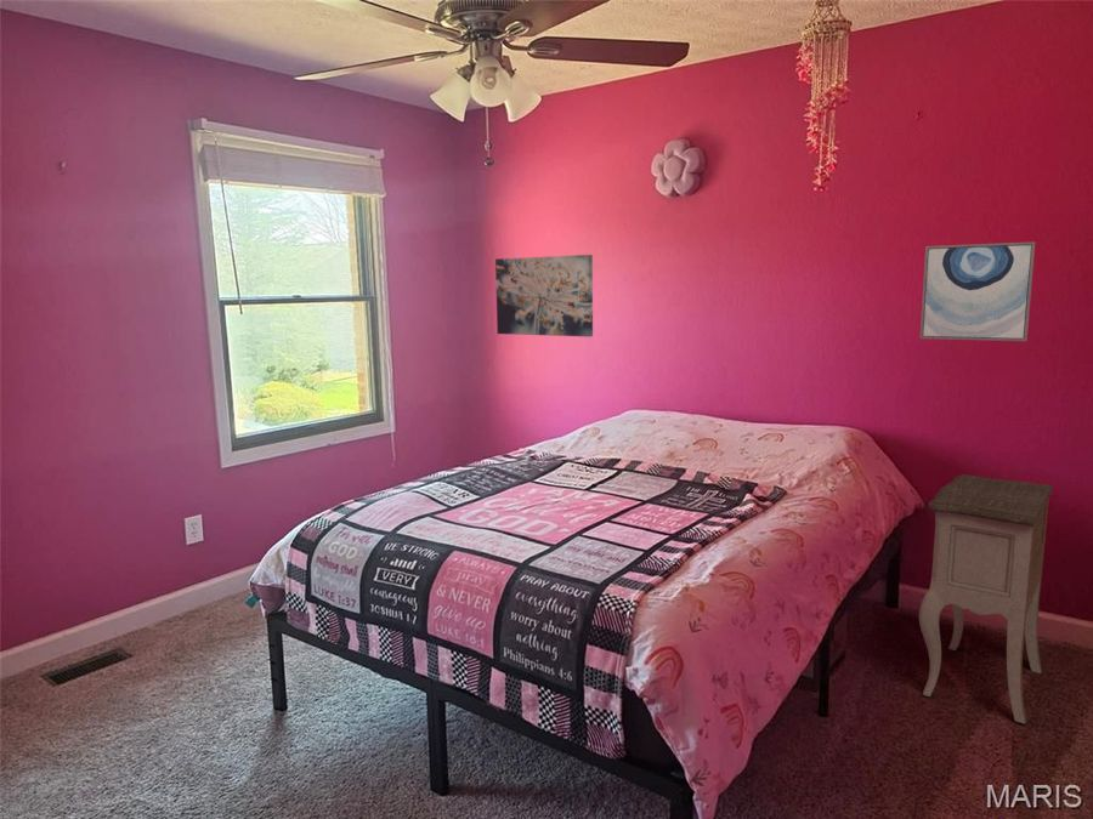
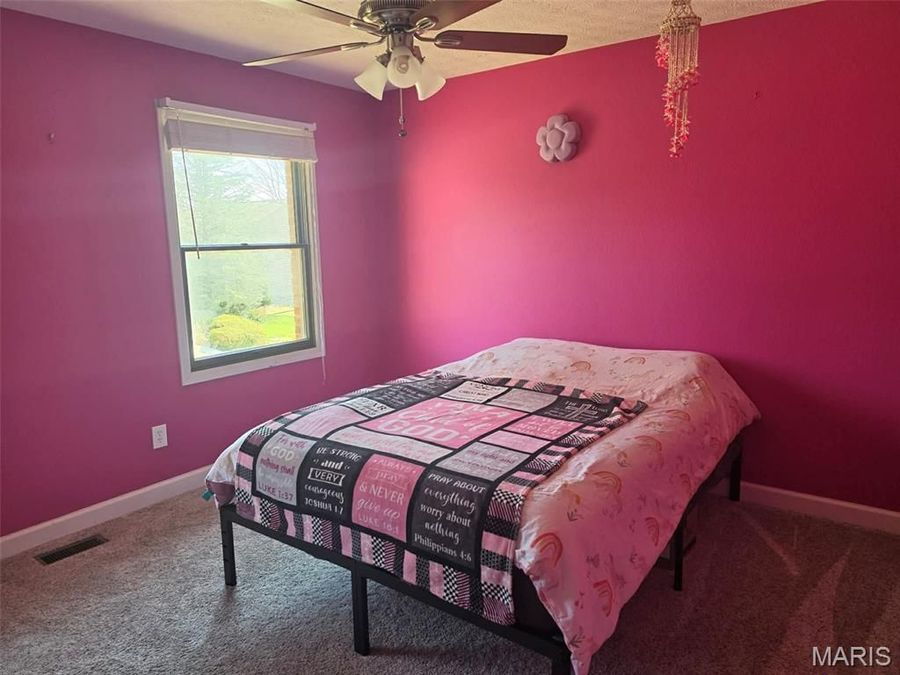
- wall art [494,254,594,337]
- wall art [919,241,1036,342]
- nightstand [918,473,1053,726]
